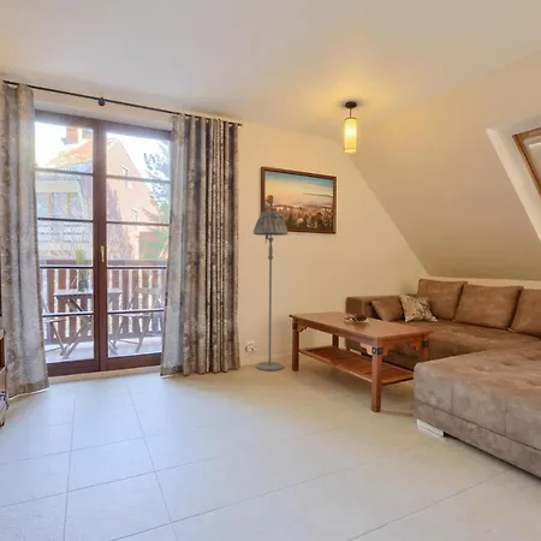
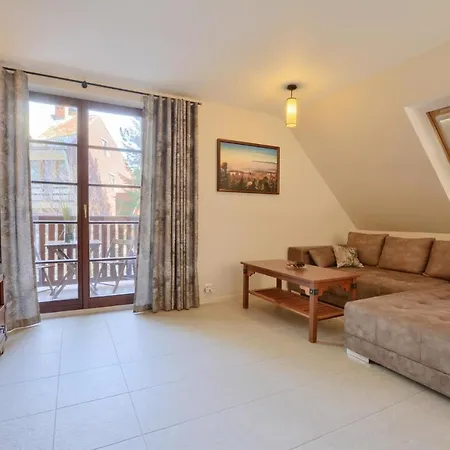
- floor lamp [252,210,289,371]
